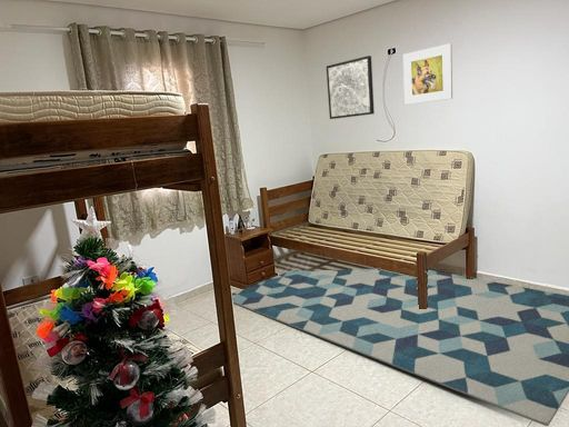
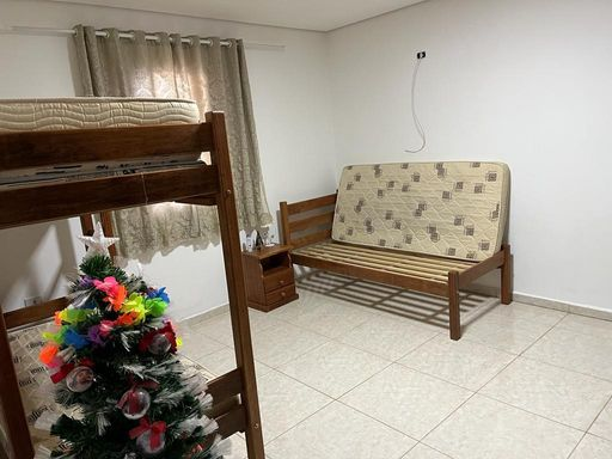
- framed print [402,42,453,106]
- wall art [326,54,376,120]
- rug [231,266,569,427]
